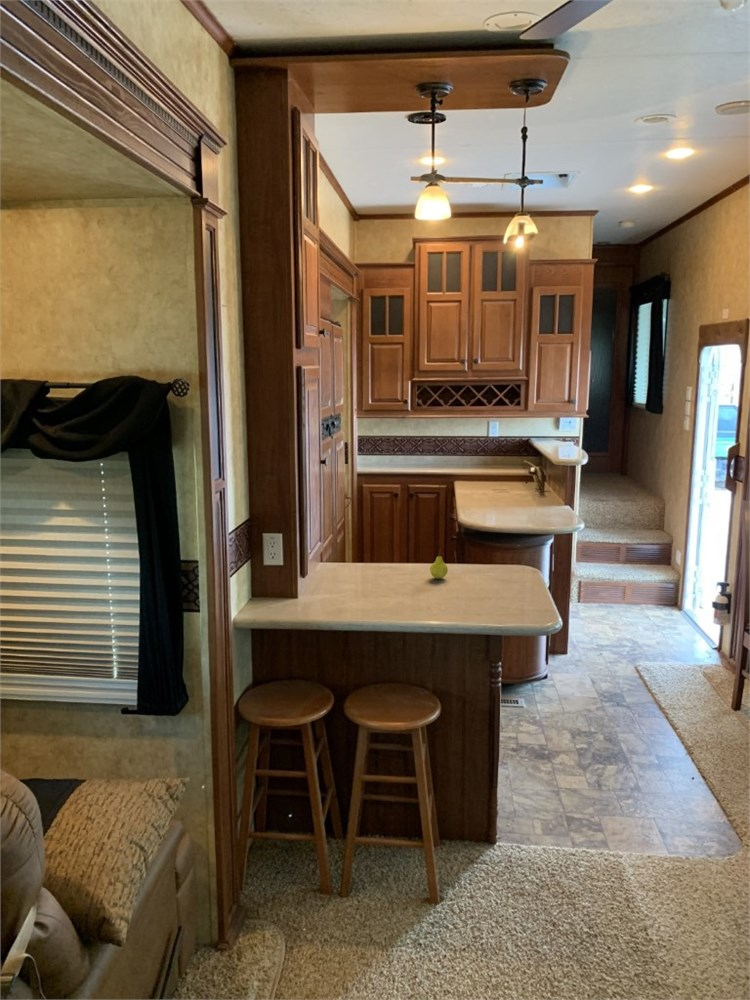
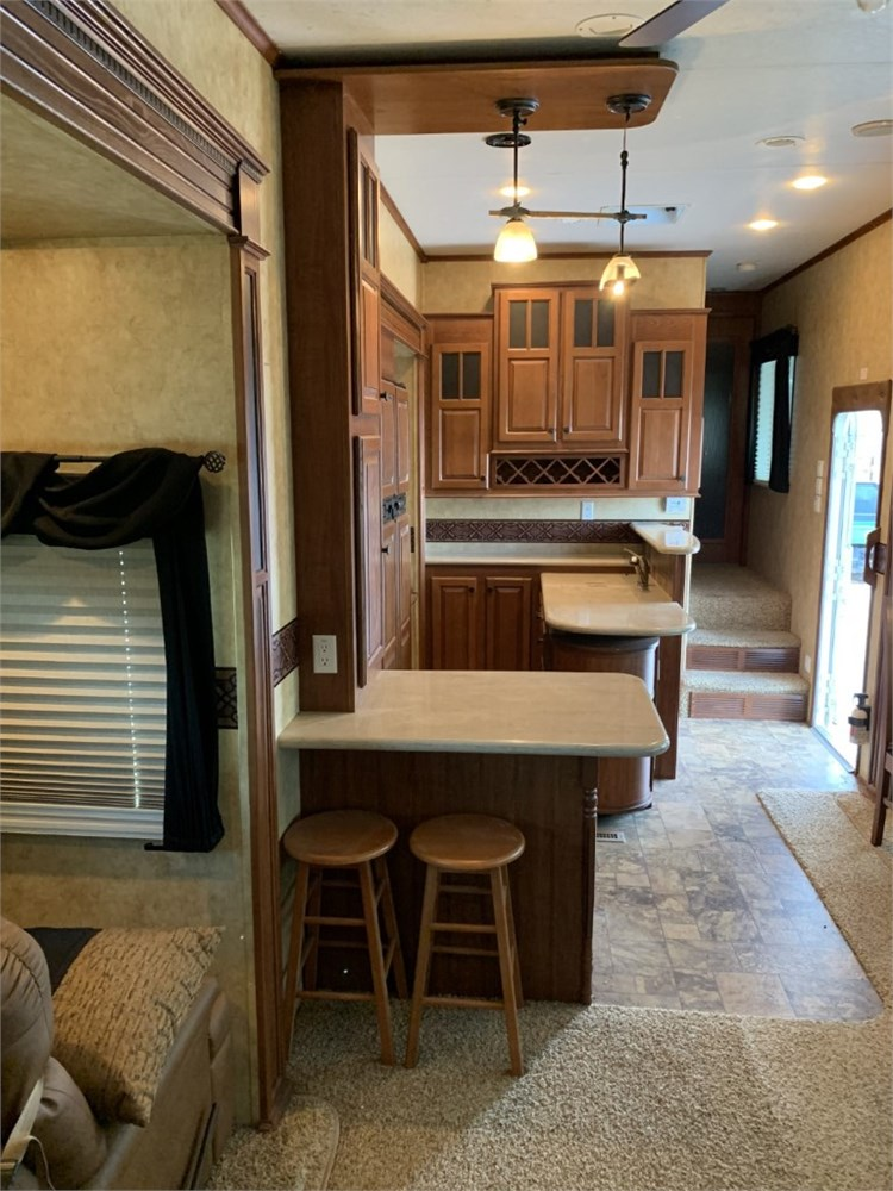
- fruit [429,547,449,580]
